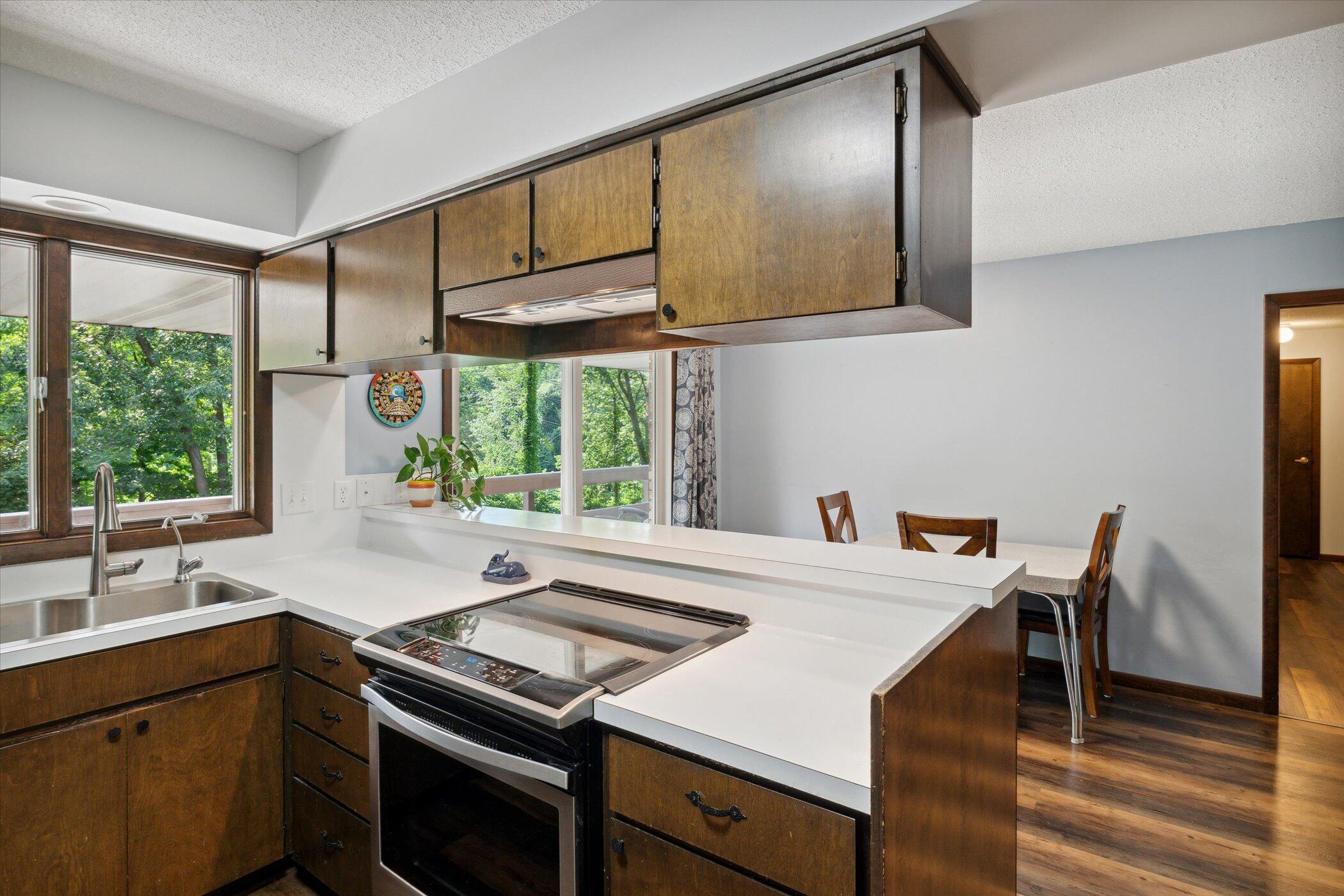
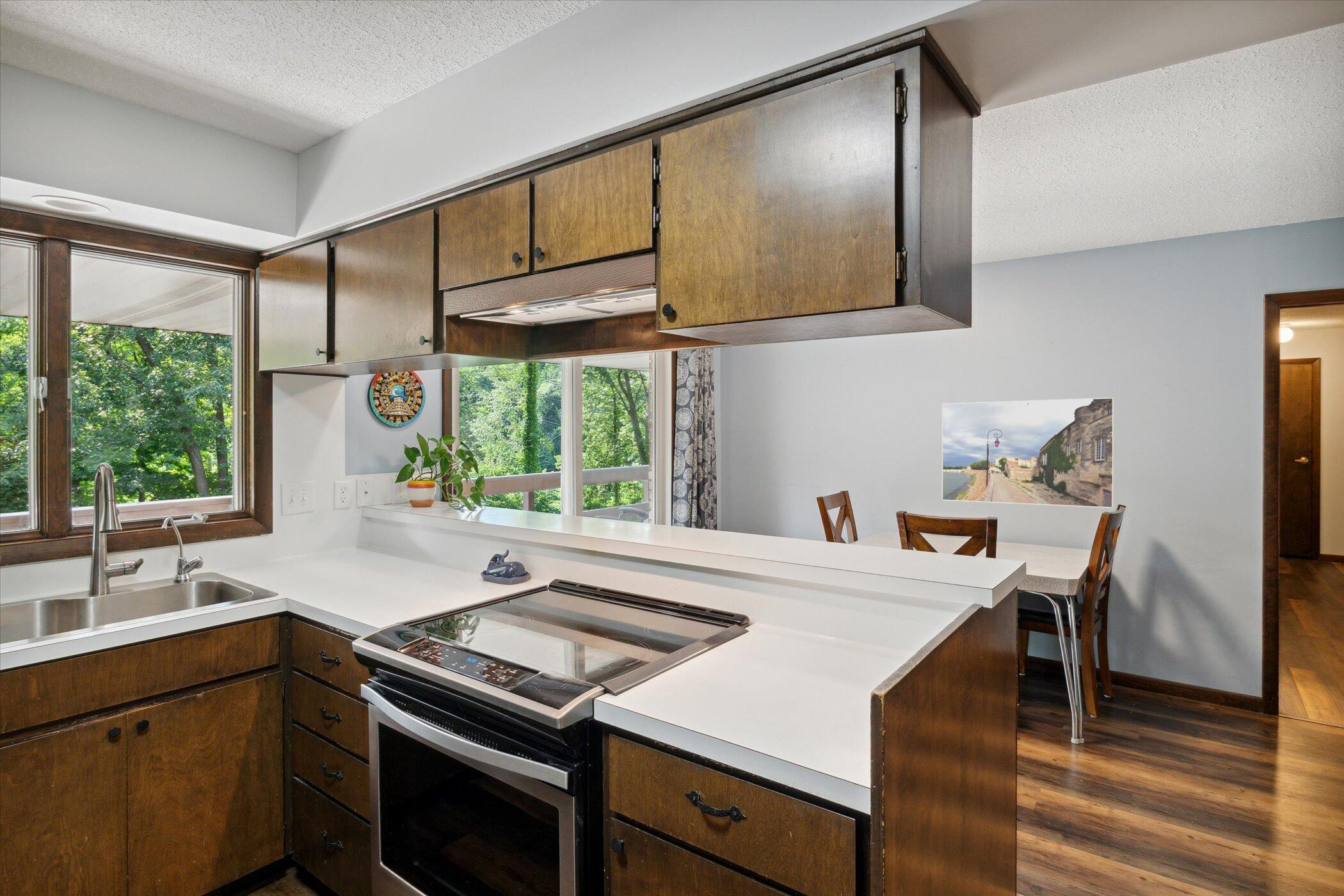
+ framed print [941,397,1114,509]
